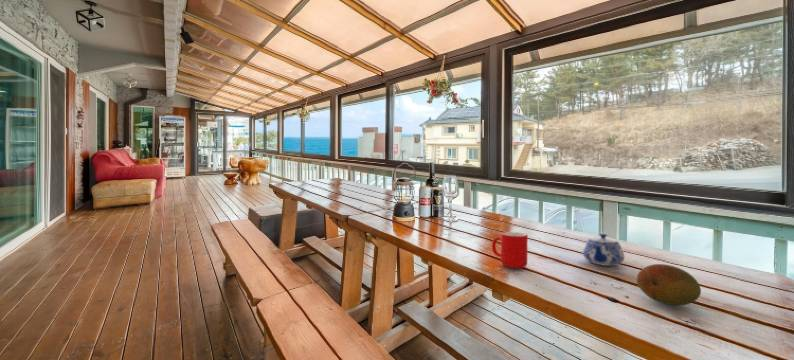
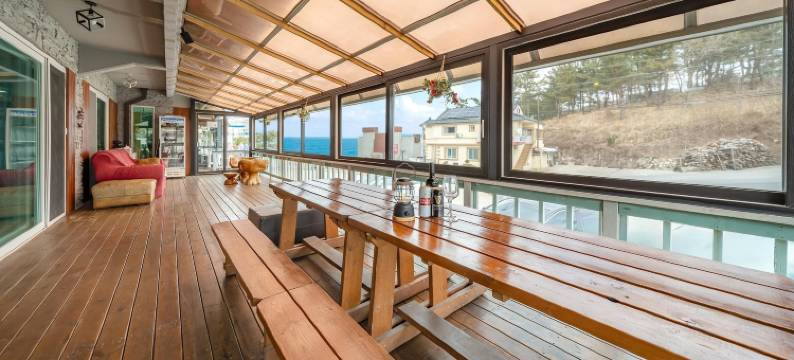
- cup [491,231,528,269]
- teapot [582,233,625,267]
- fruit [636,263,702,306]
